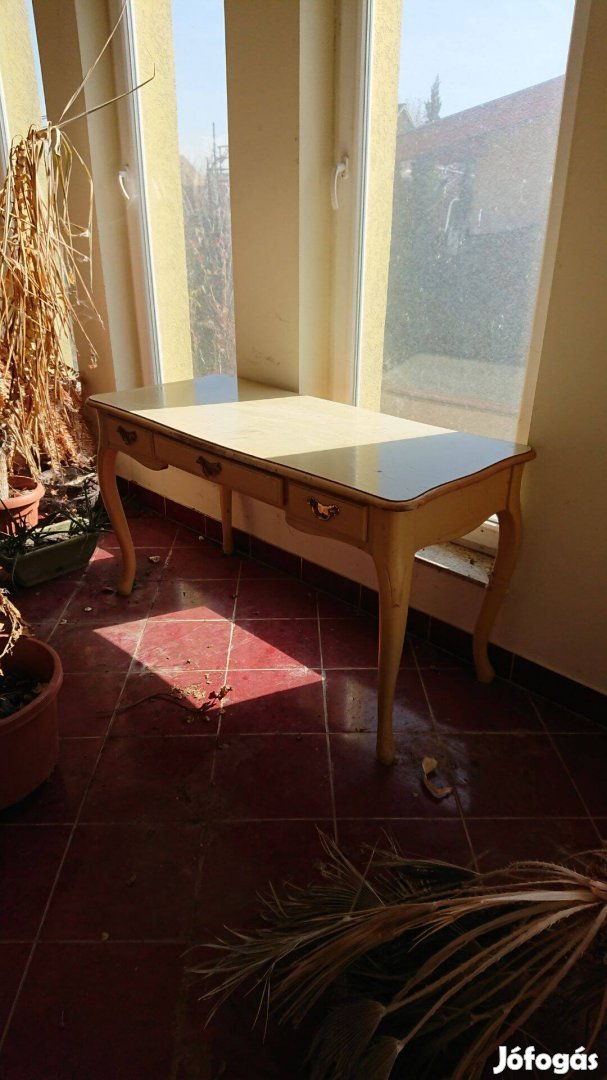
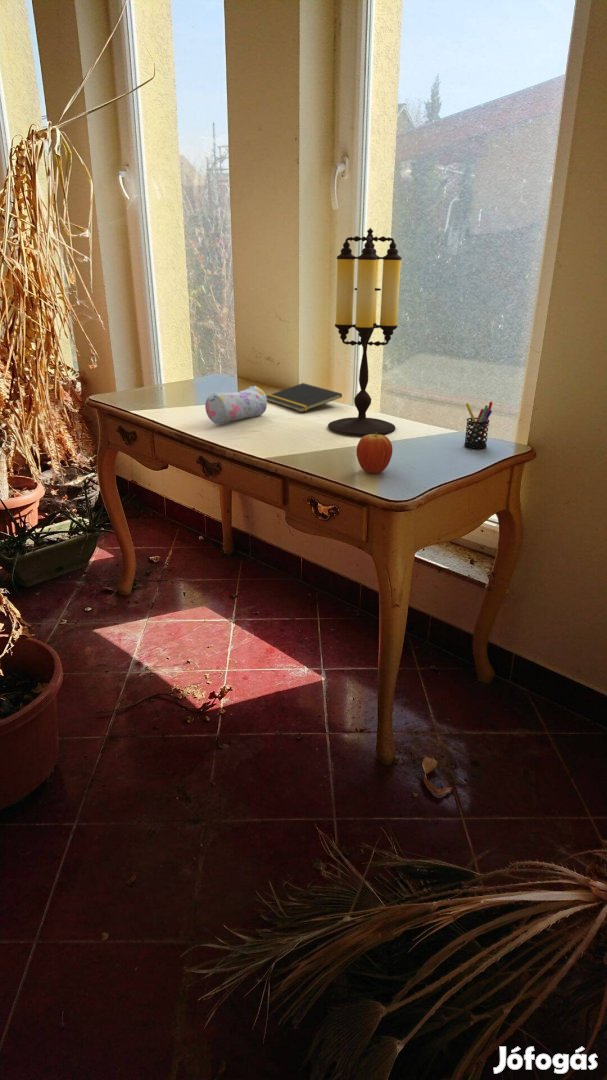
+ pen holder [463,401,494,450]
+ table lamp [327,227,403,436]
+ pencil case [204,385,268,425]
+ fruit [355,432,393,474]
+ notepad [266,382,343,413]
